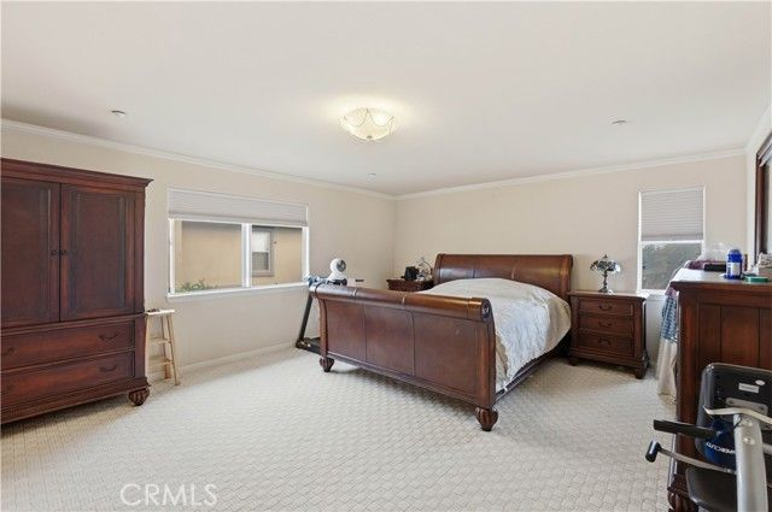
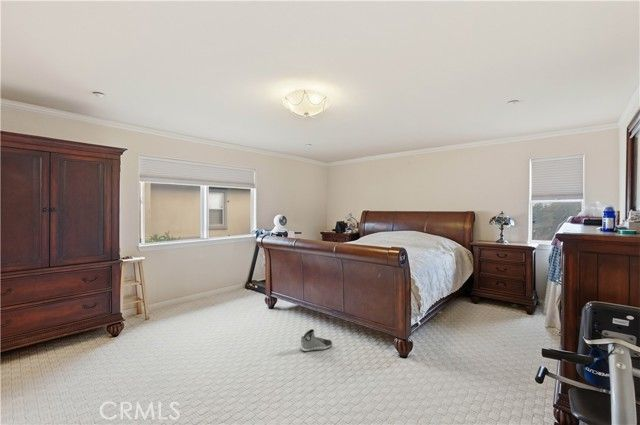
+ sneaker [299,328,333,352]
